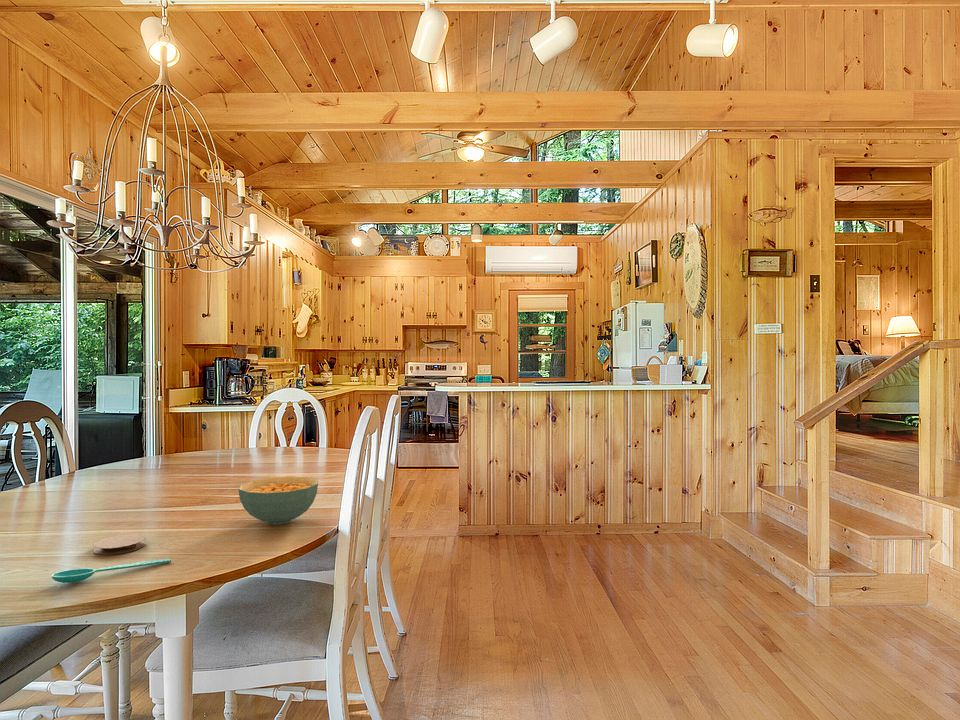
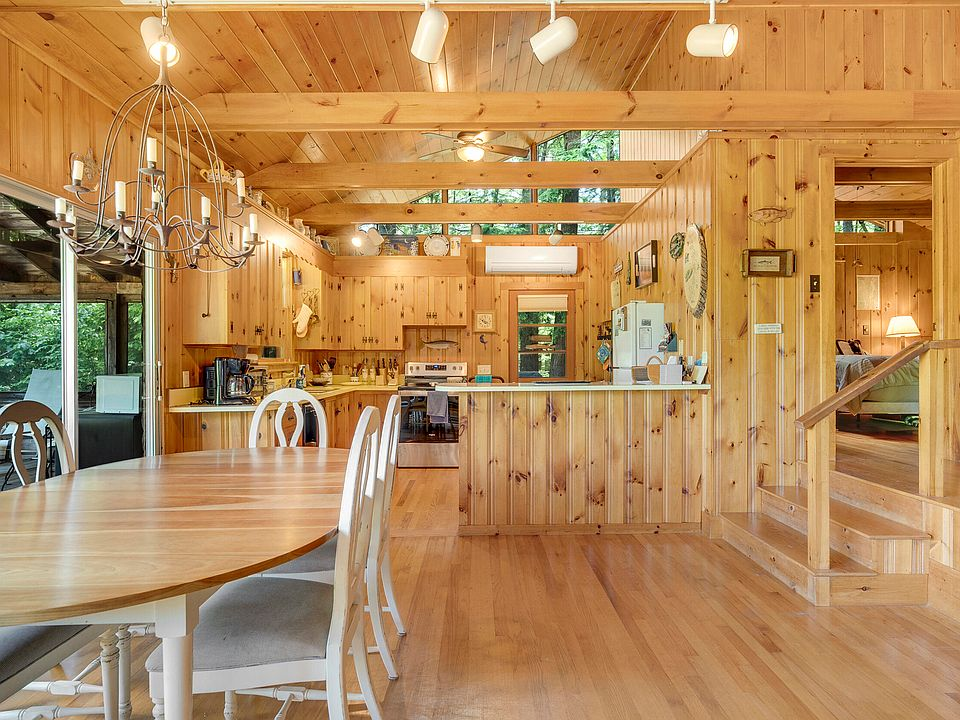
- coaster [93,533,147,556]
- spoon [51,557,172,584]
- cereal bowl [237,475,319,526]
